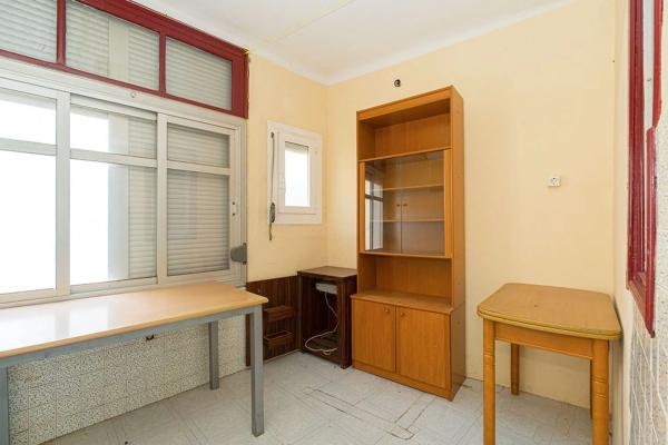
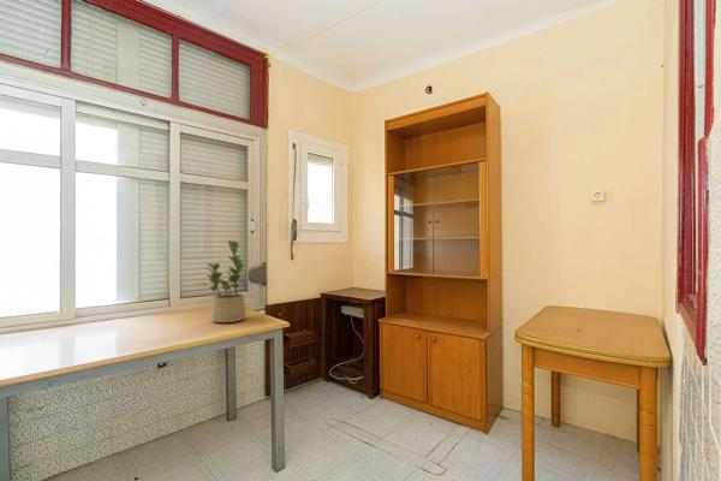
+ potted plant [201,239,248,323]
